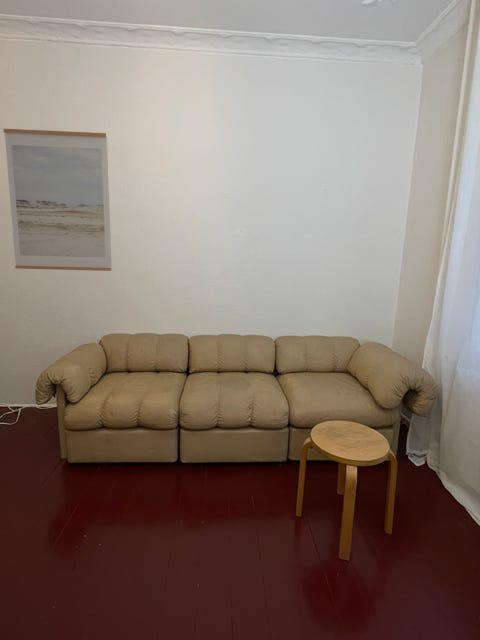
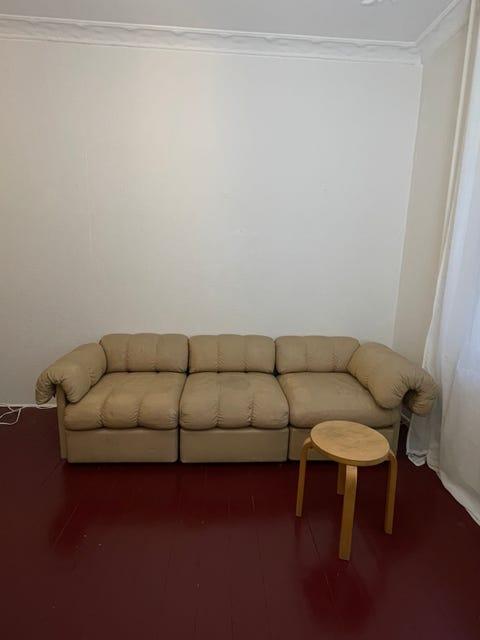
- wall art [2,128,113,272]
